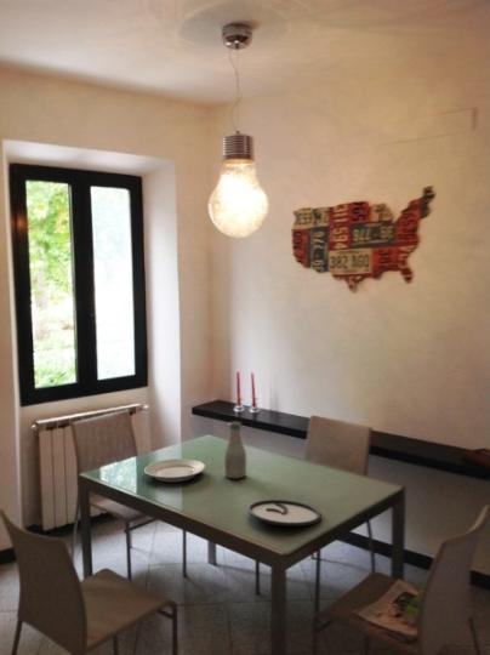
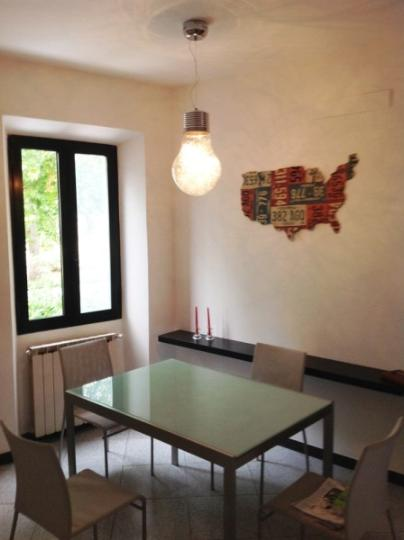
- plate [246,499,323,528]
- plate [143,457,206,483]
- bottle [223,421,247,480]
